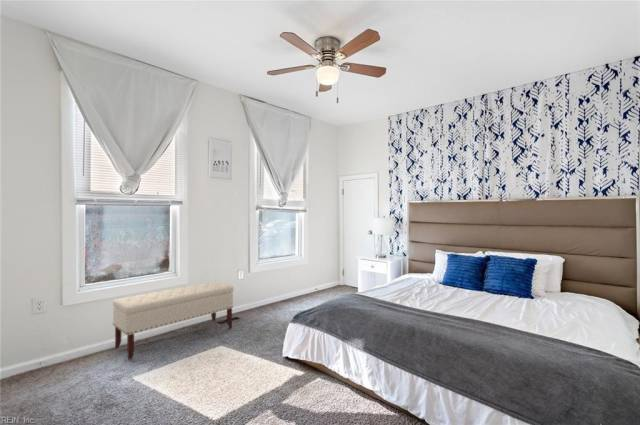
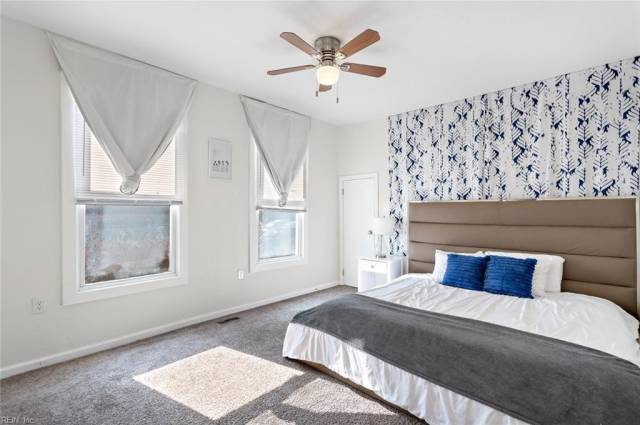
- bench [112,280,235,361]
